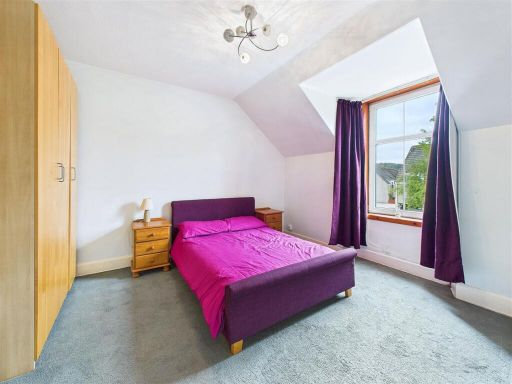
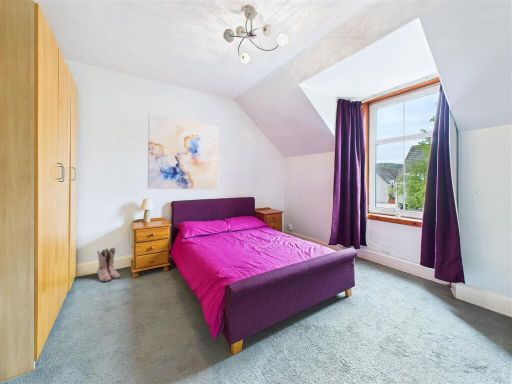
+ boots [96,246,121,282]
+ wall art [147,112,220,190]
